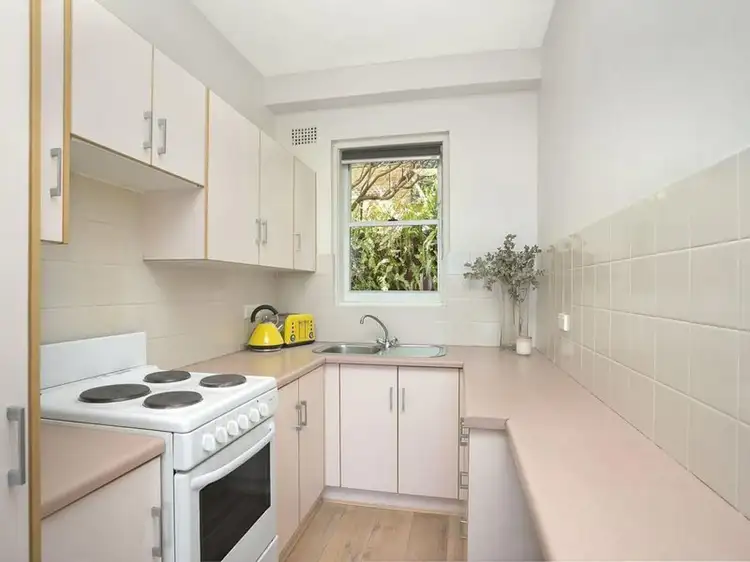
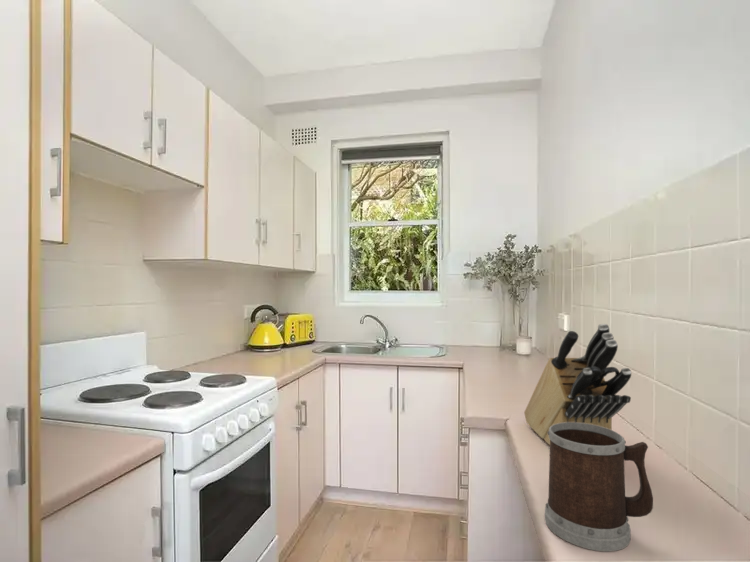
+ knife block [523,323,632,446]
+ mug [544,422,654,552]
